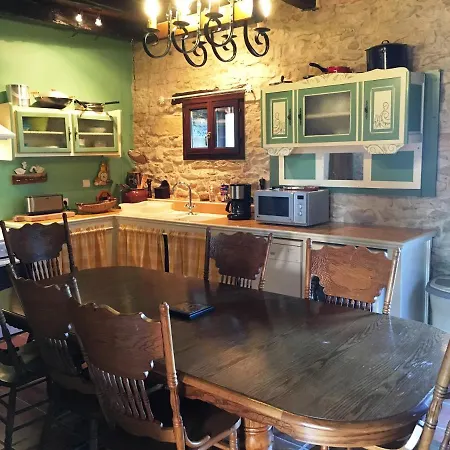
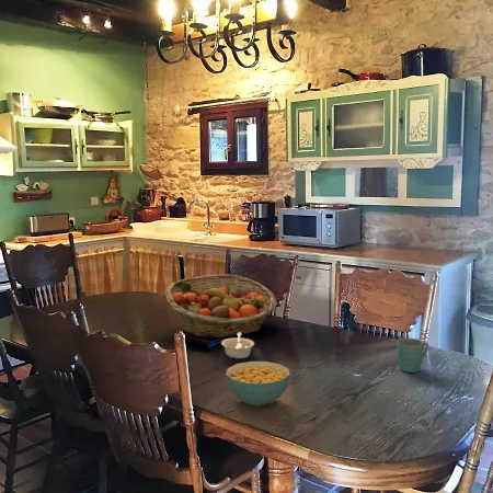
+ mug [395,336,429,374]
+ legume [220,333,255,359]
+ cereal bowl [225,360,290,408]
+ fruit basket [164,274,277,339]
